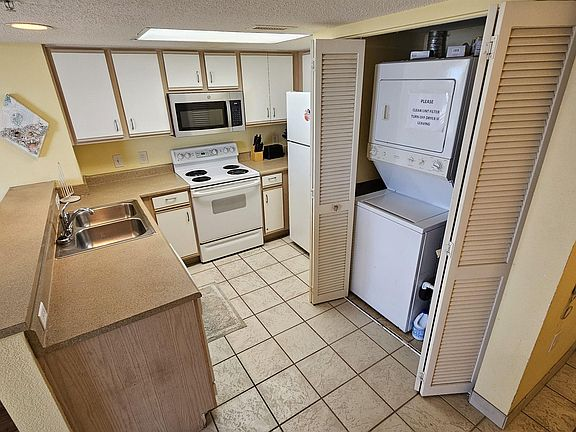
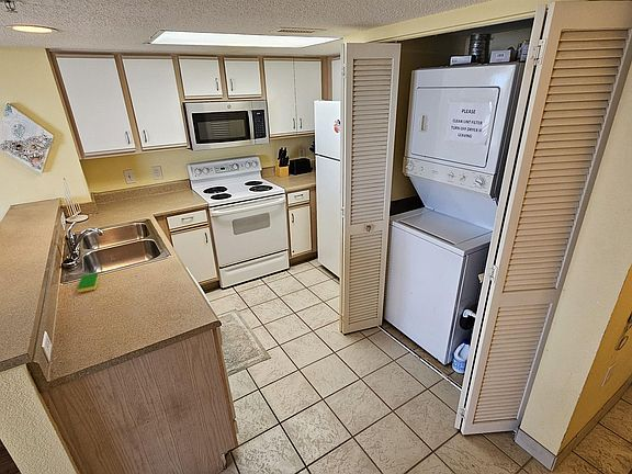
+ dish sponge [77,272,100,293]
